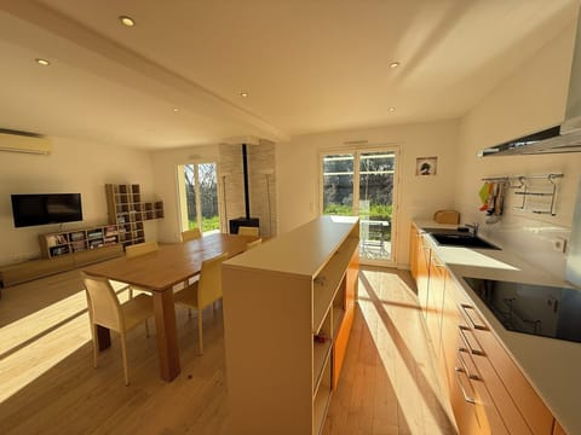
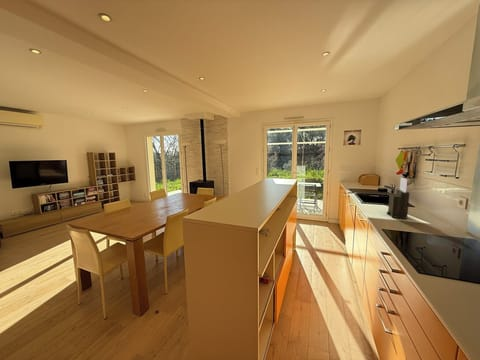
+ knife block [386,176,410,220]
